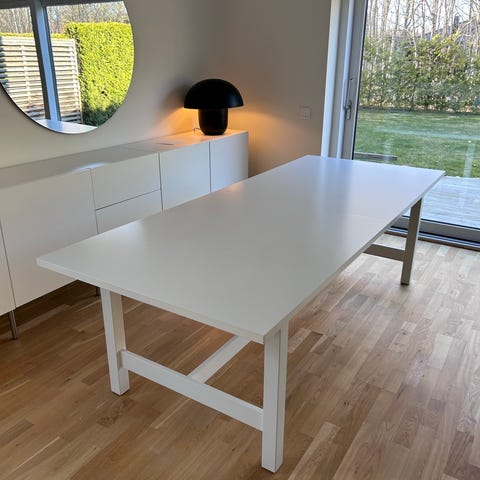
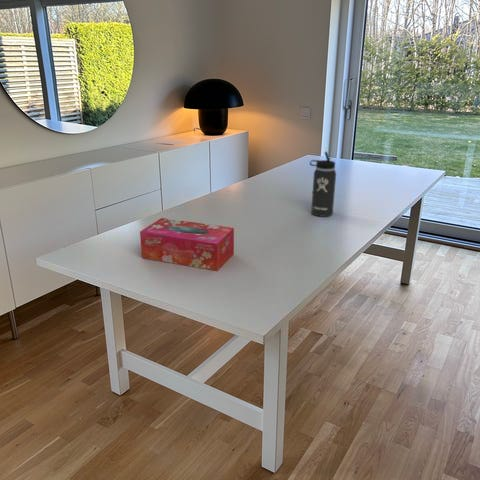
+ tissue box [139,217,235,272]
+ thermos bottle [309,150,337,218]
